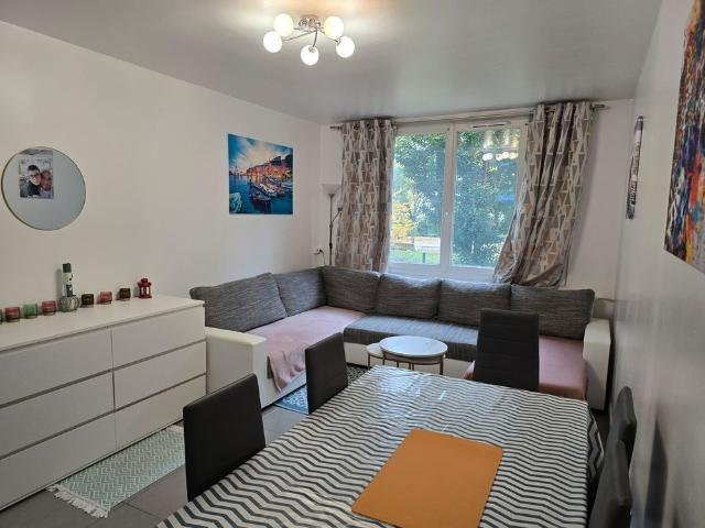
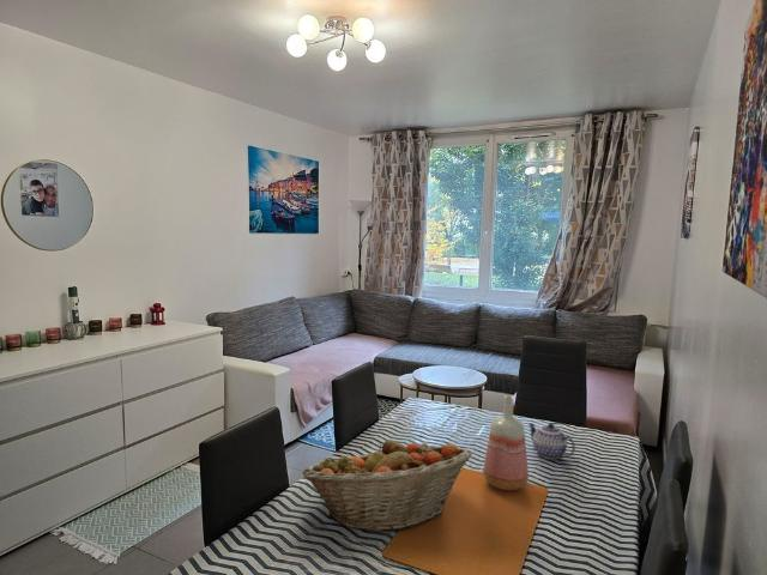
+ vase [482,394,530,491]
+ fruit basket [301,438,473,533]
+ teapot [527,422,576,460]
